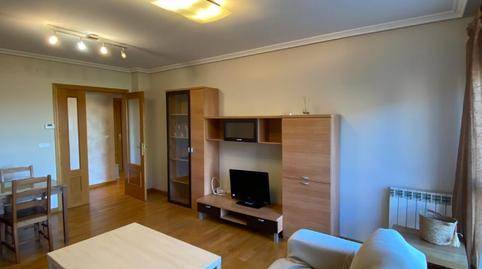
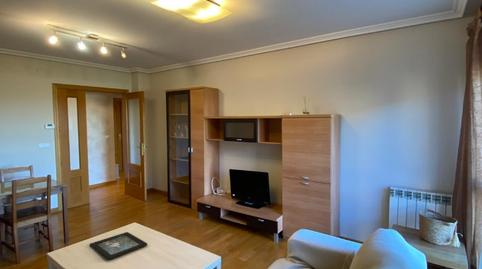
+ decorative tray [88,231,148,261]
